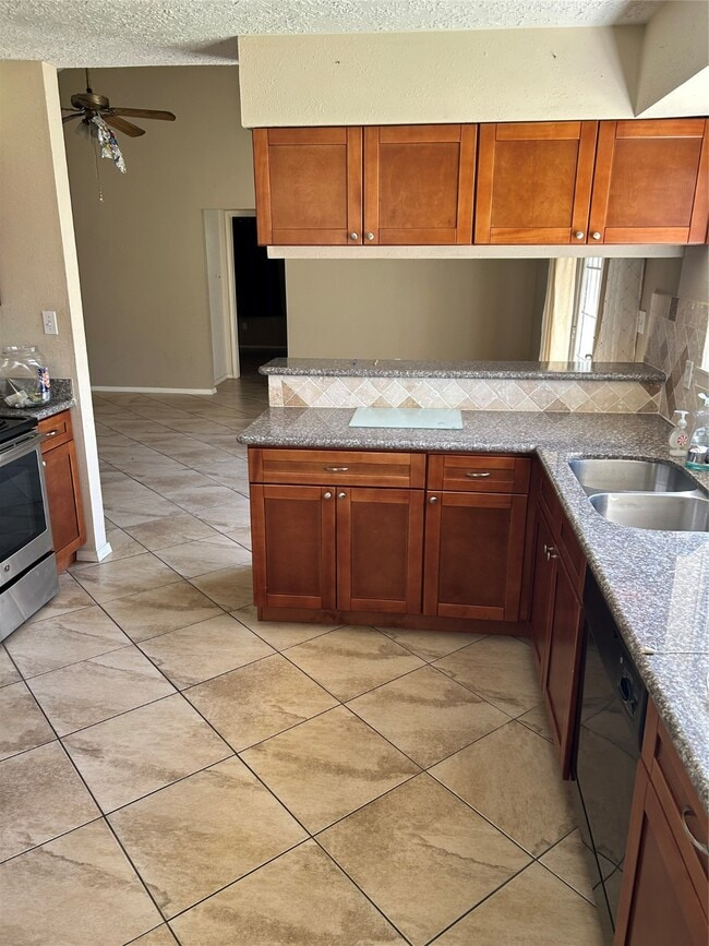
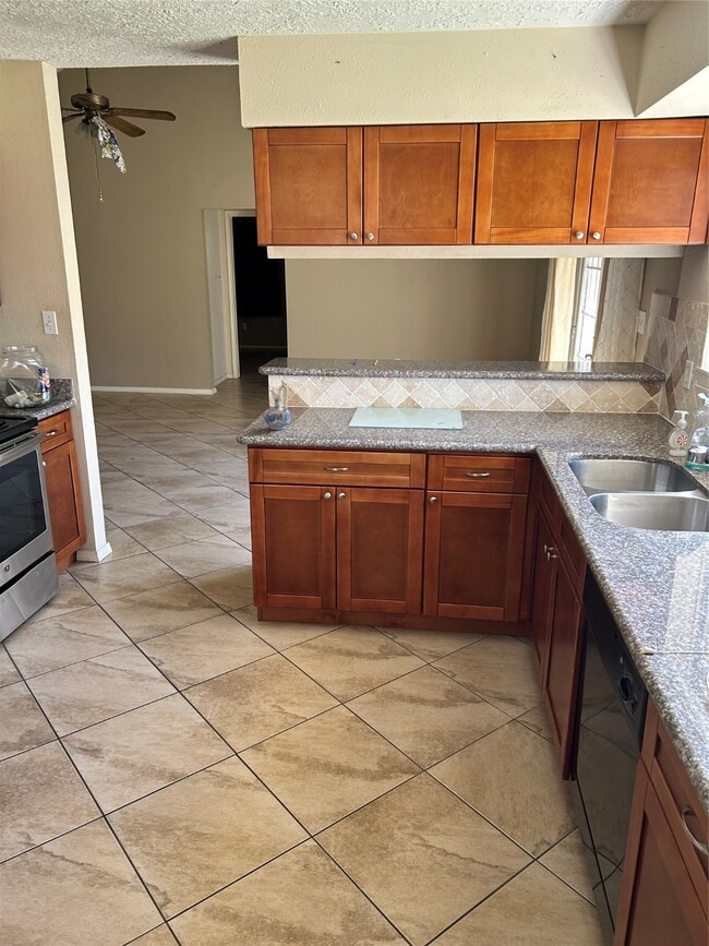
+ ceramic pitcher [263,384,291,431]
